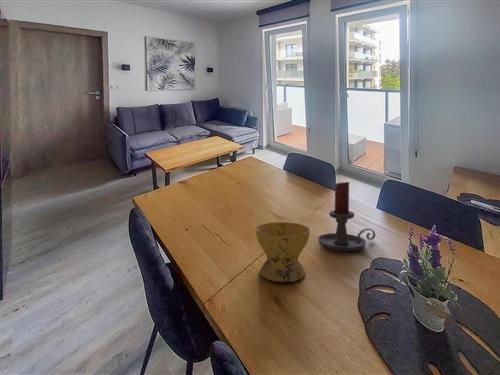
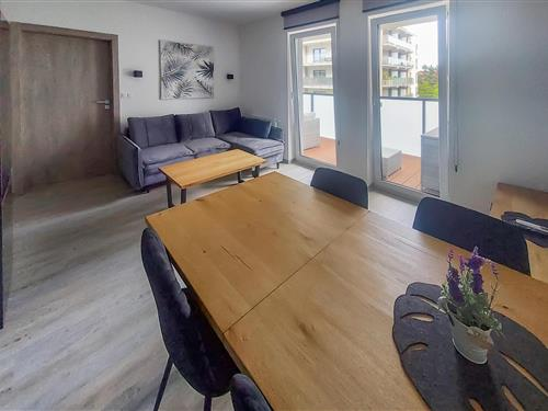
- bowl [254,221,311,283]
- candle holder [317,181,376,252]
